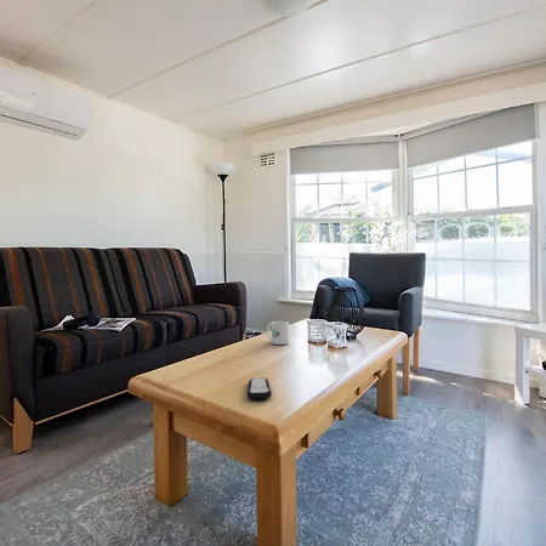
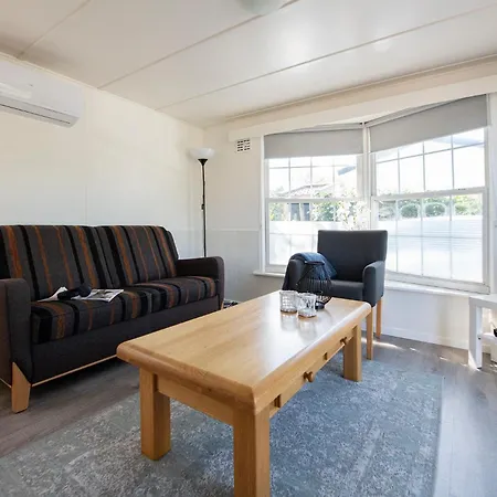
- remote control [246,376,273,400]
- mug [266,320,290,346]
